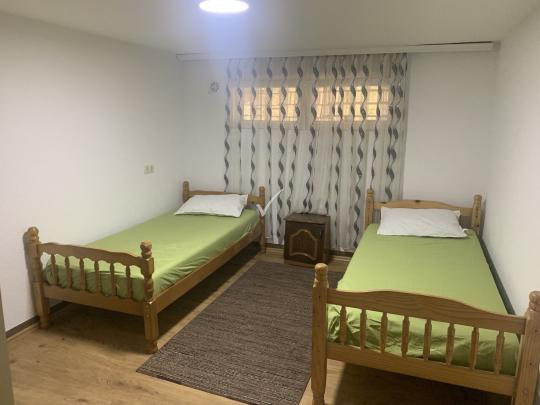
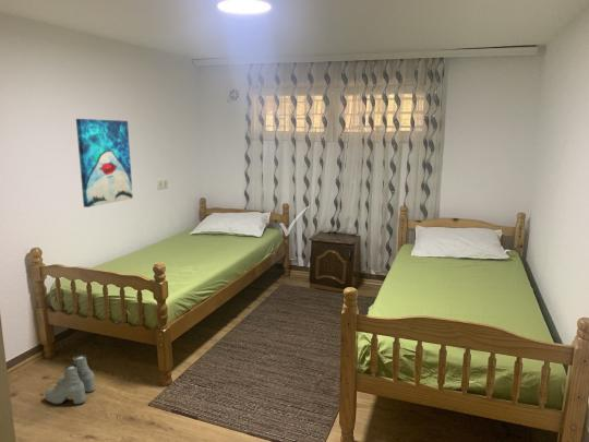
+ boots [44,354,96,406]
+ wall art [75,118,134,208]
